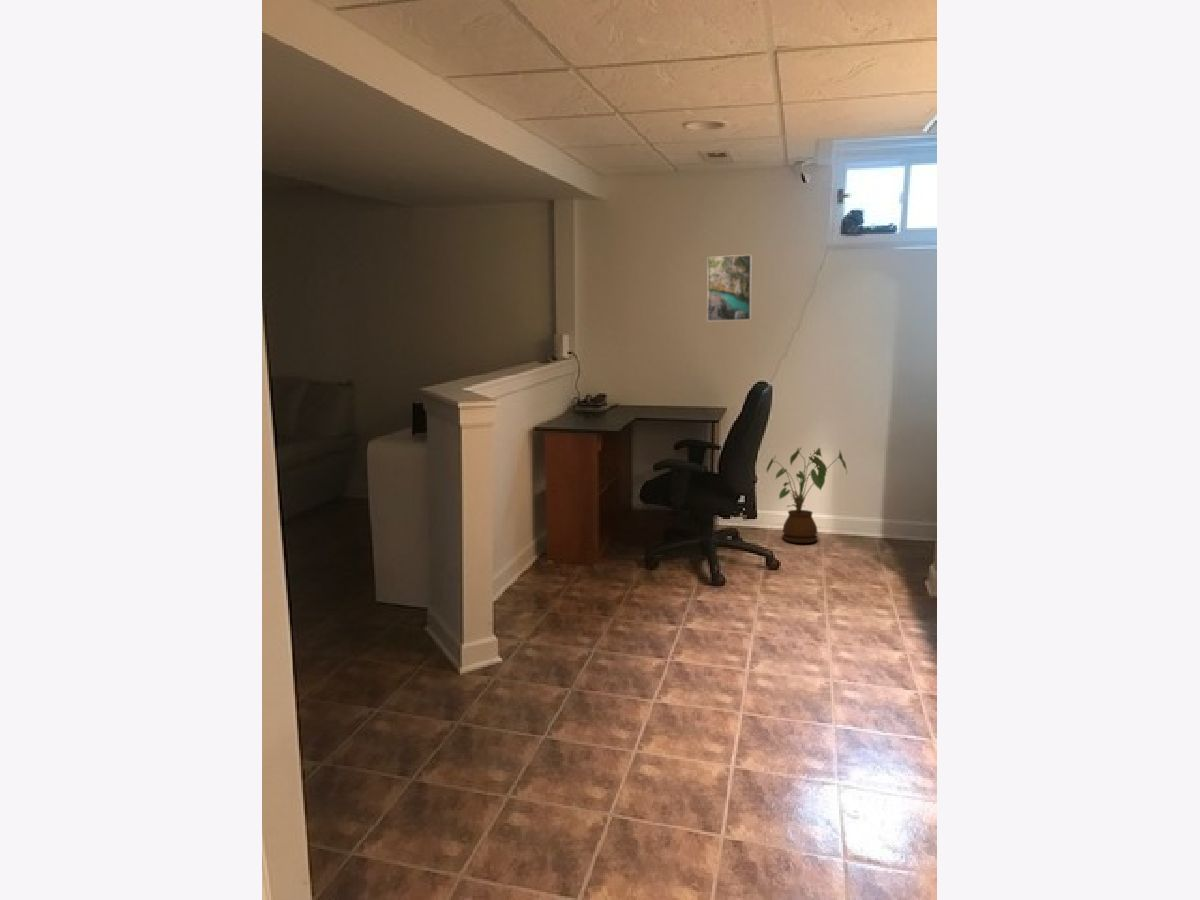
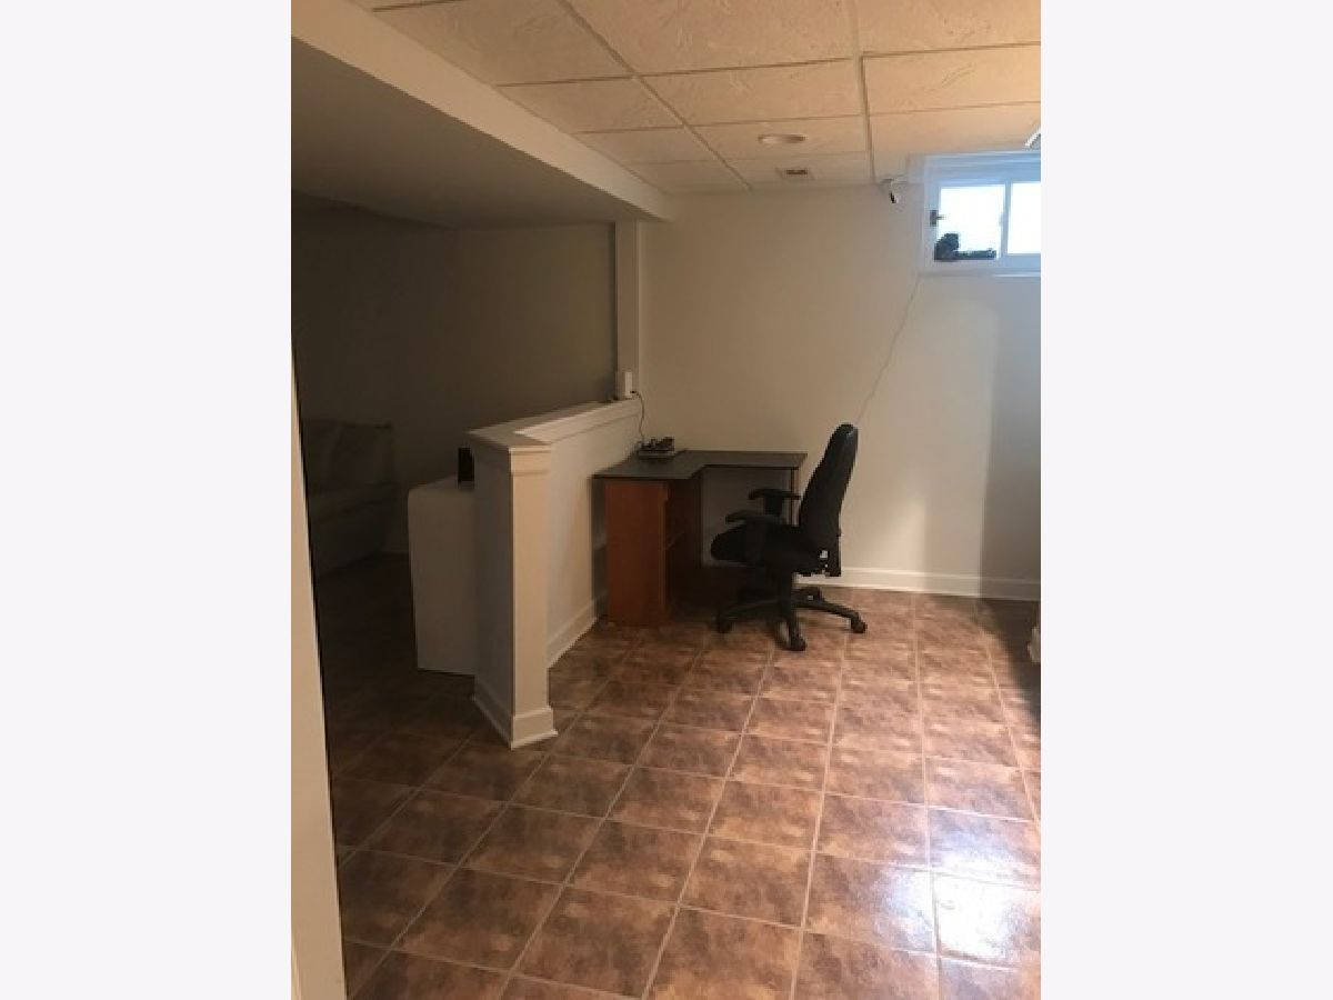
- house plant [766,446,848,544]
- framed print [706,254,753,323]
